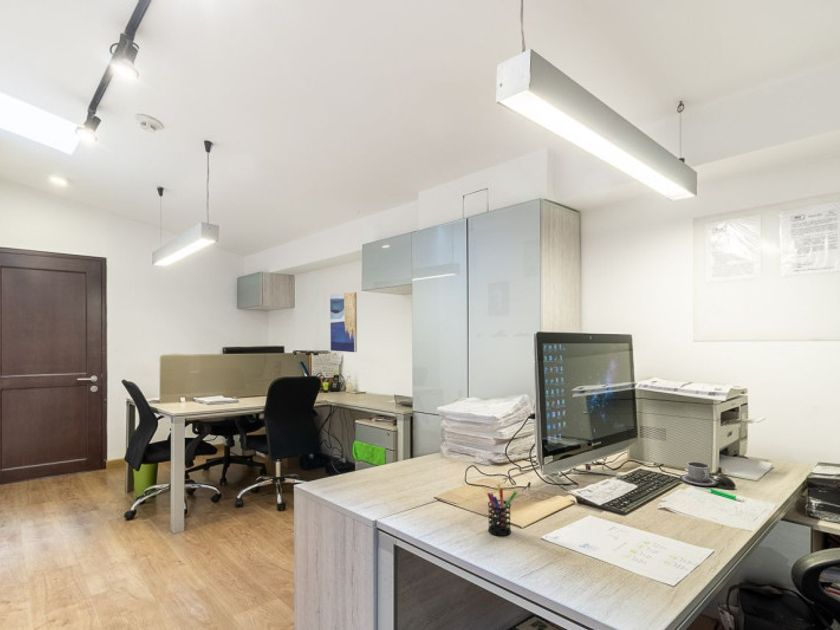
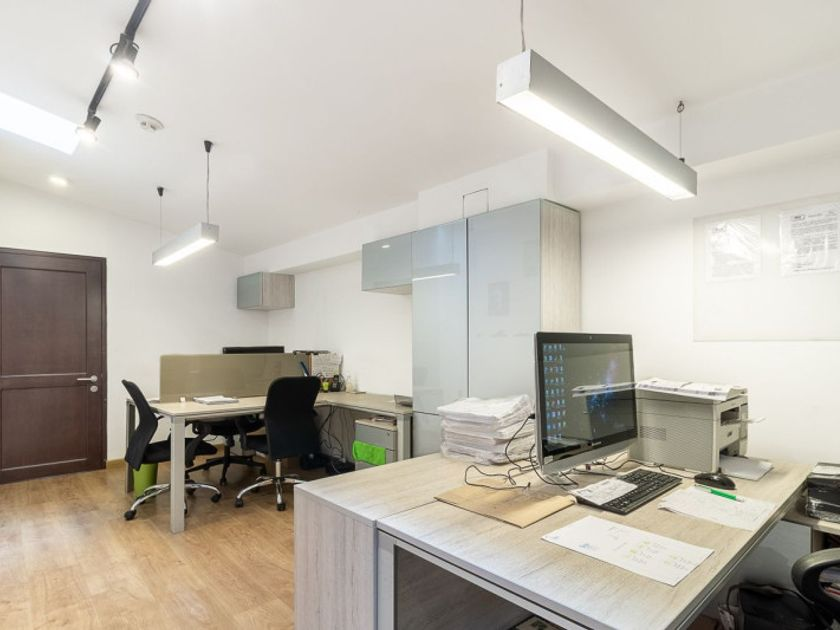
- pen holder [486,483,518,537]
- wall art [329,291,358,353]
- cup [679,461,719,487]
